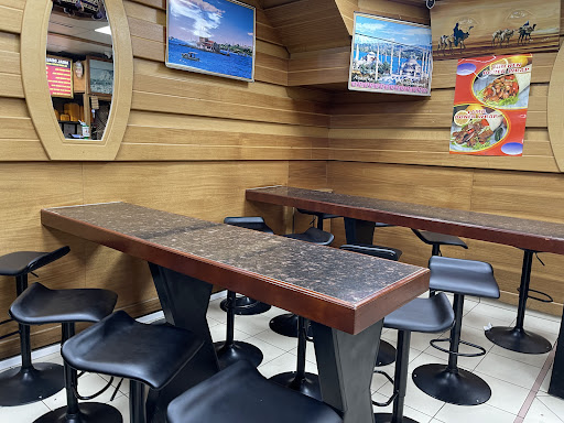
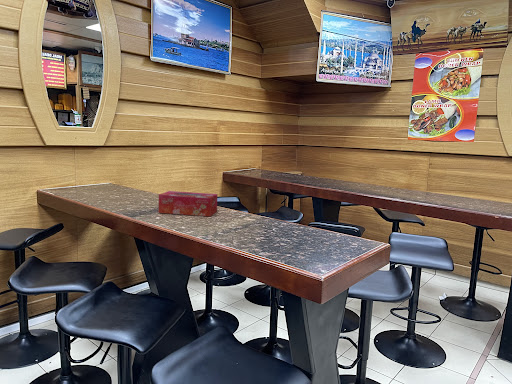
+ tissue box [158,190,219,217]
